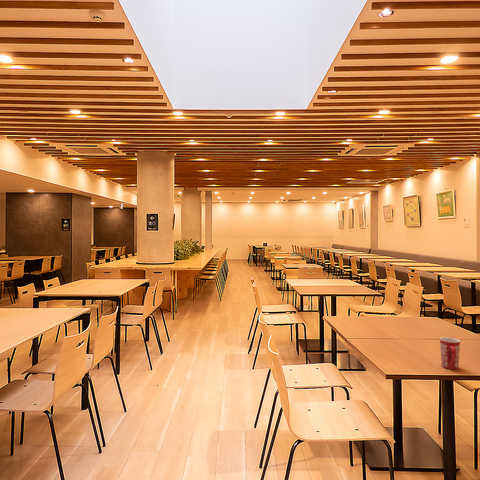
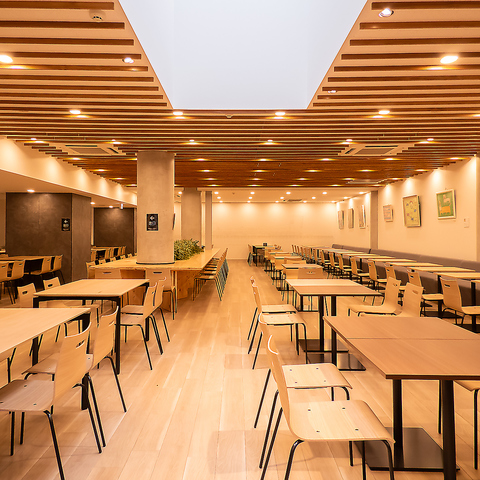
- mug [439,336,461,370]
